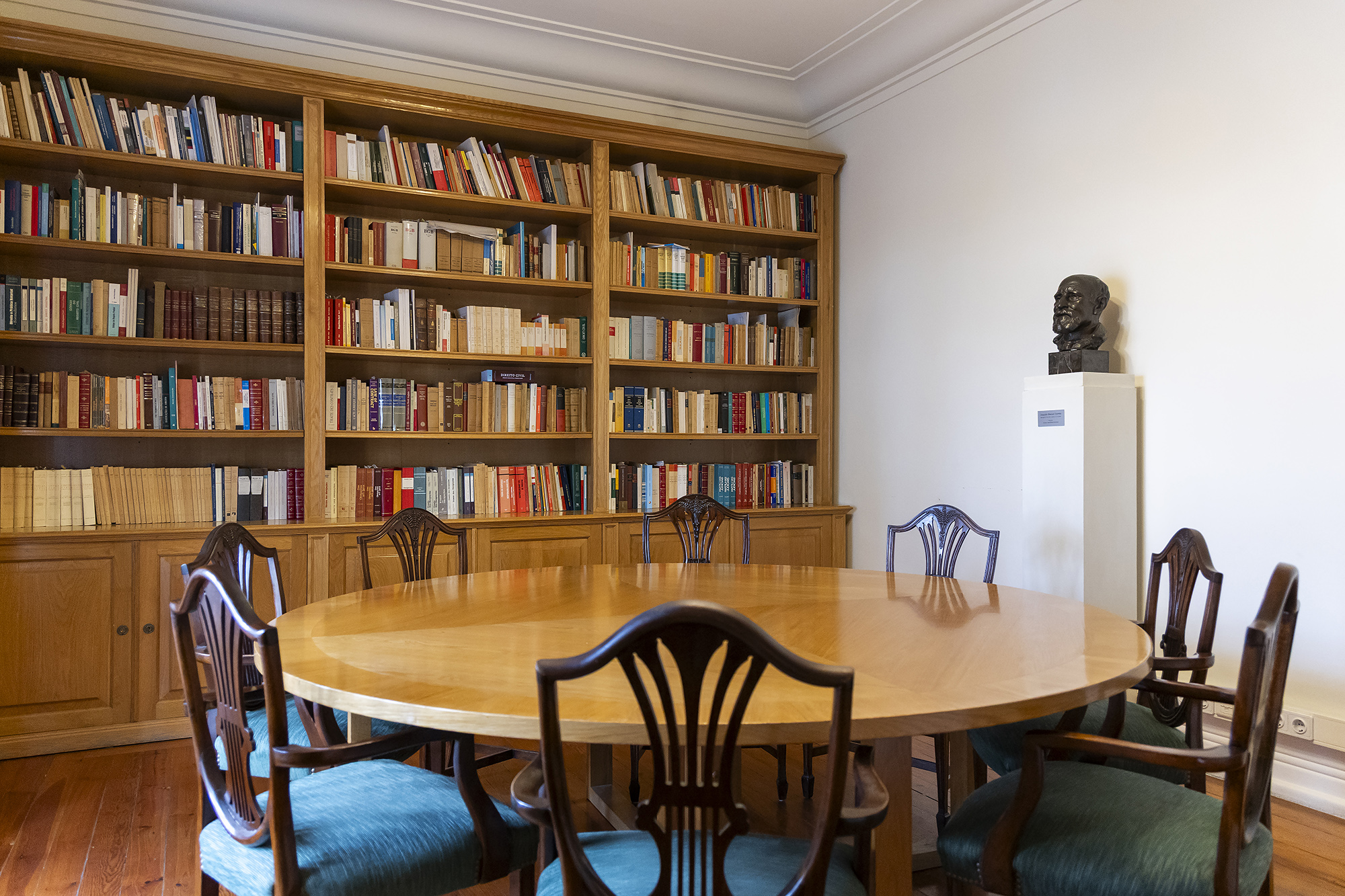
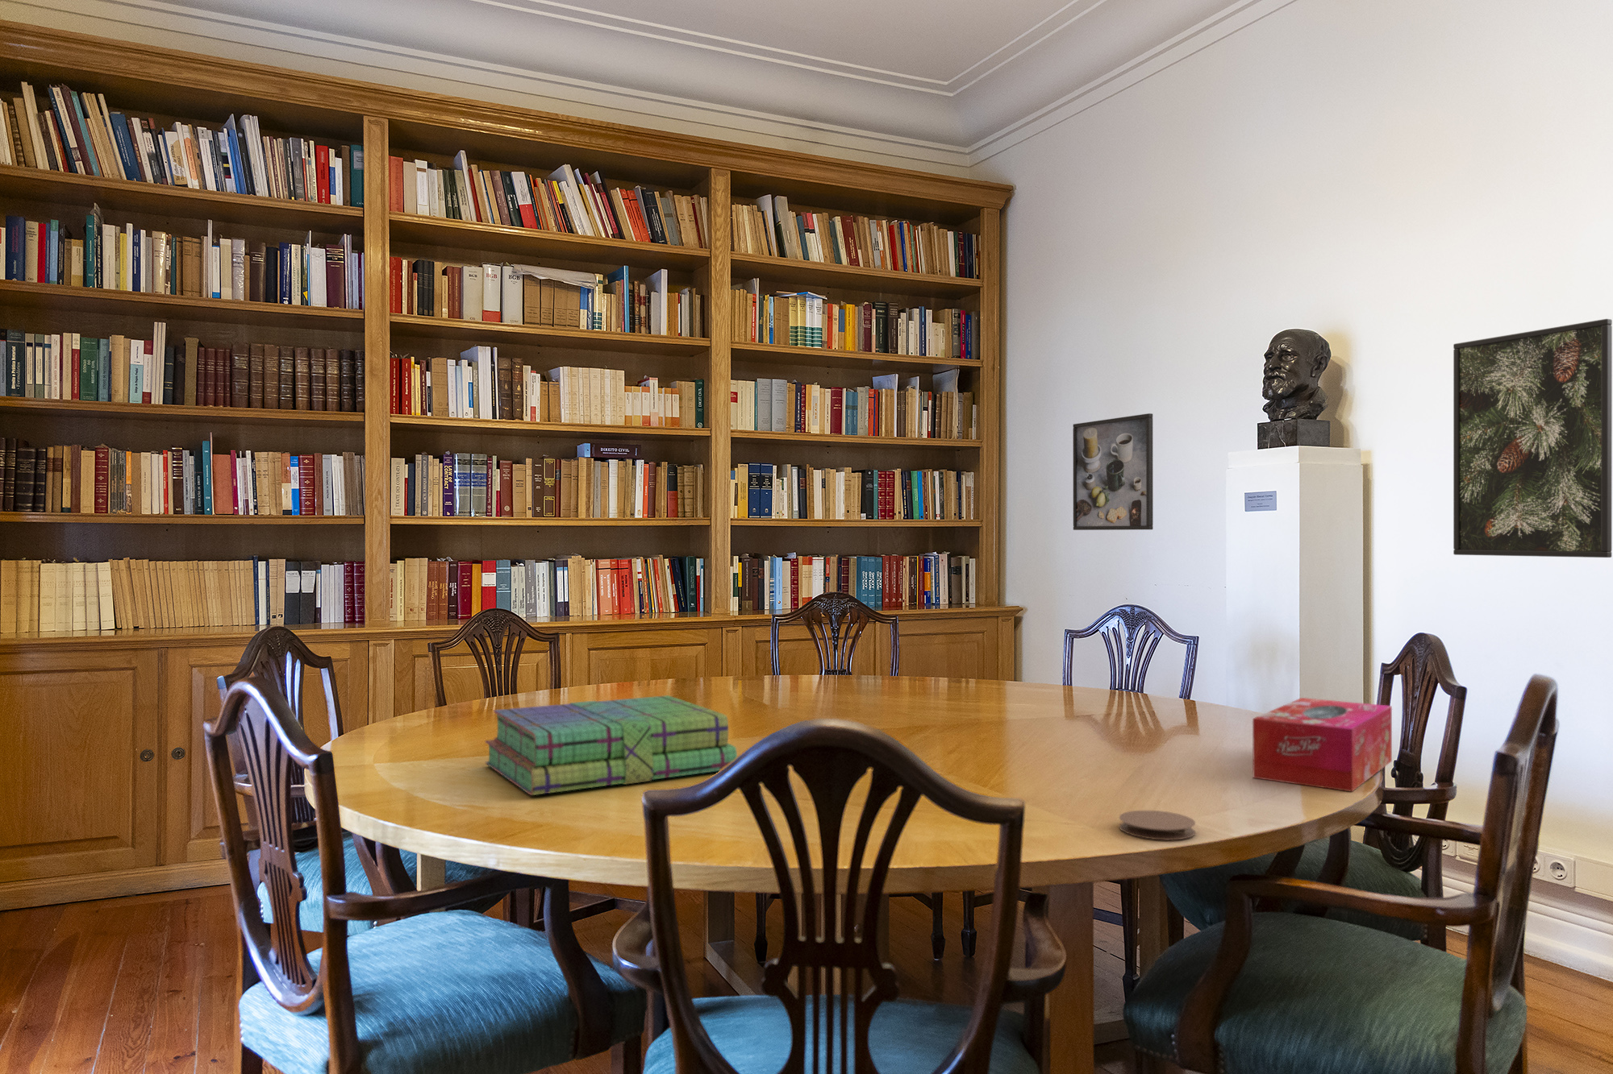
+ tissue box [1252,696,1392,792]
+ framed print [1072,412,1154,531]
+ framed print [1452,319,1613,559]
+ coaster [1119,810,1196,841]
+ stack of books [484,694,738,796]
